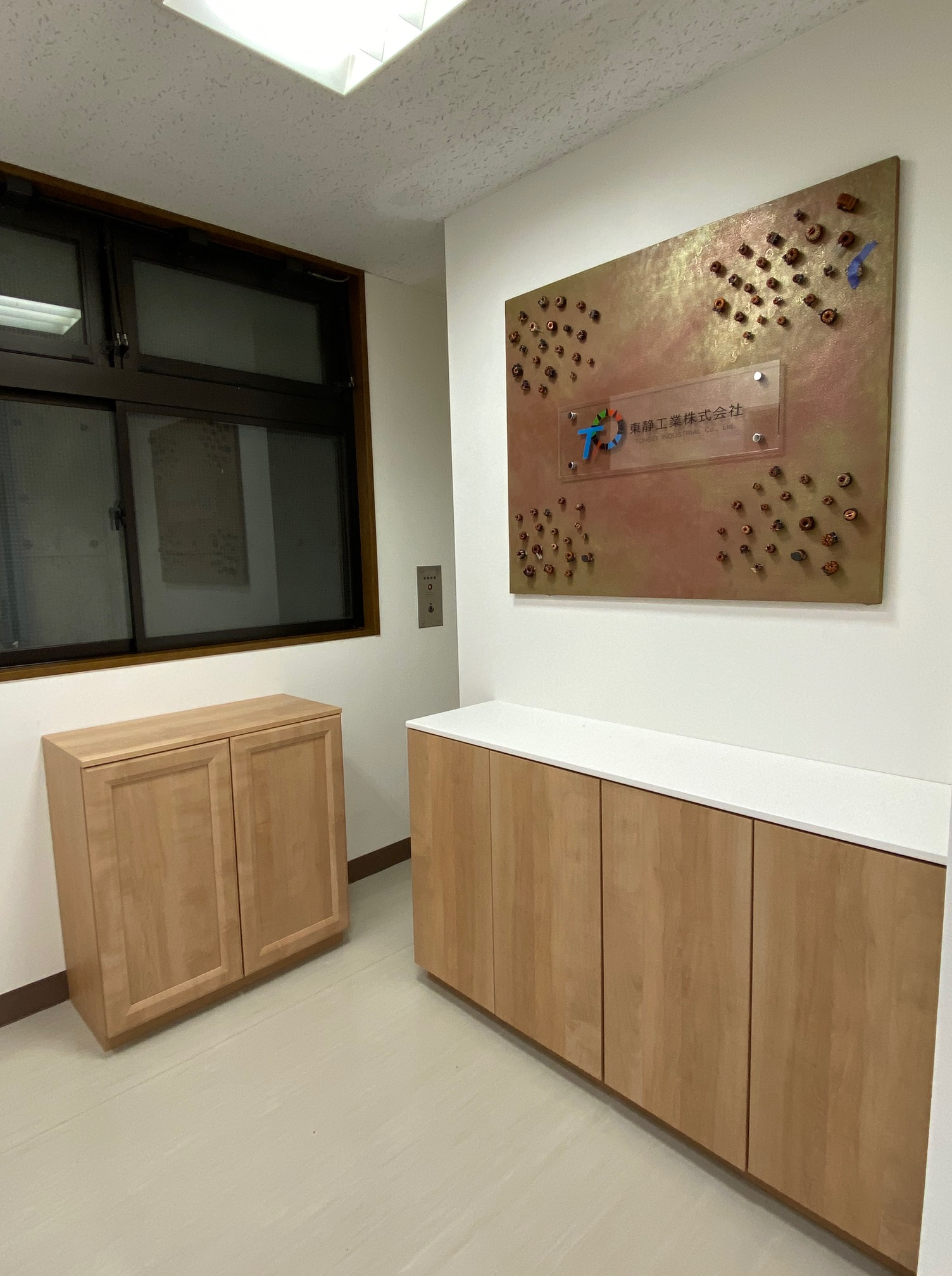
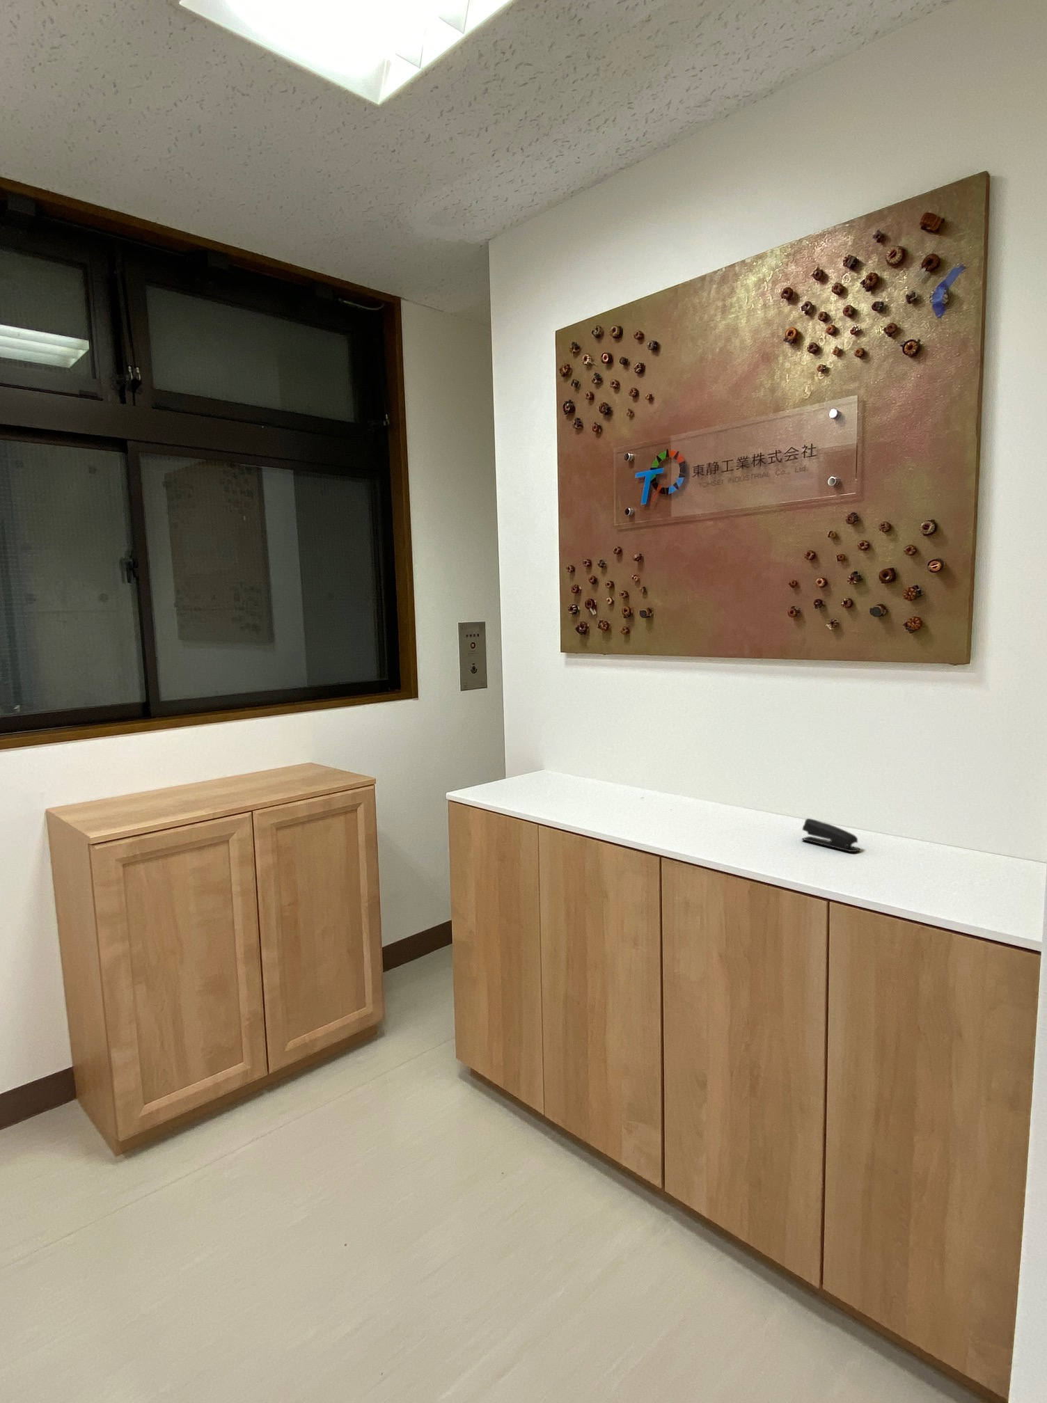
+ stapler [802,818,861,852]
